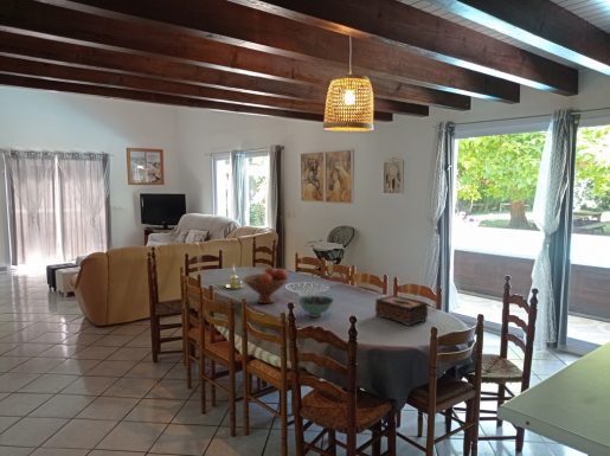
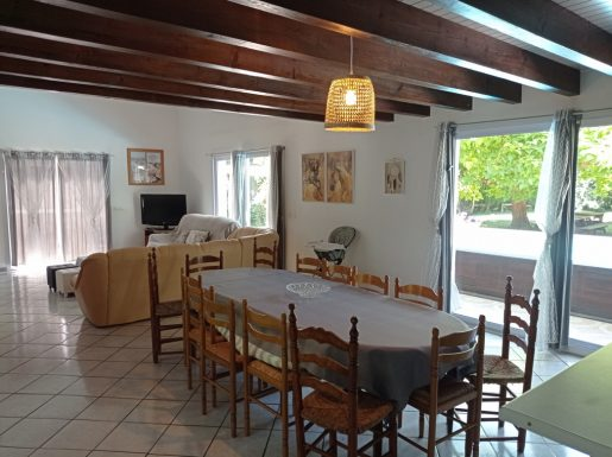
- fruit bowl [242,265,289,304]
- candle holder [223,263,245,290]
- bowl [296,294,335,319]
- tissue box [374,294,429,327]
